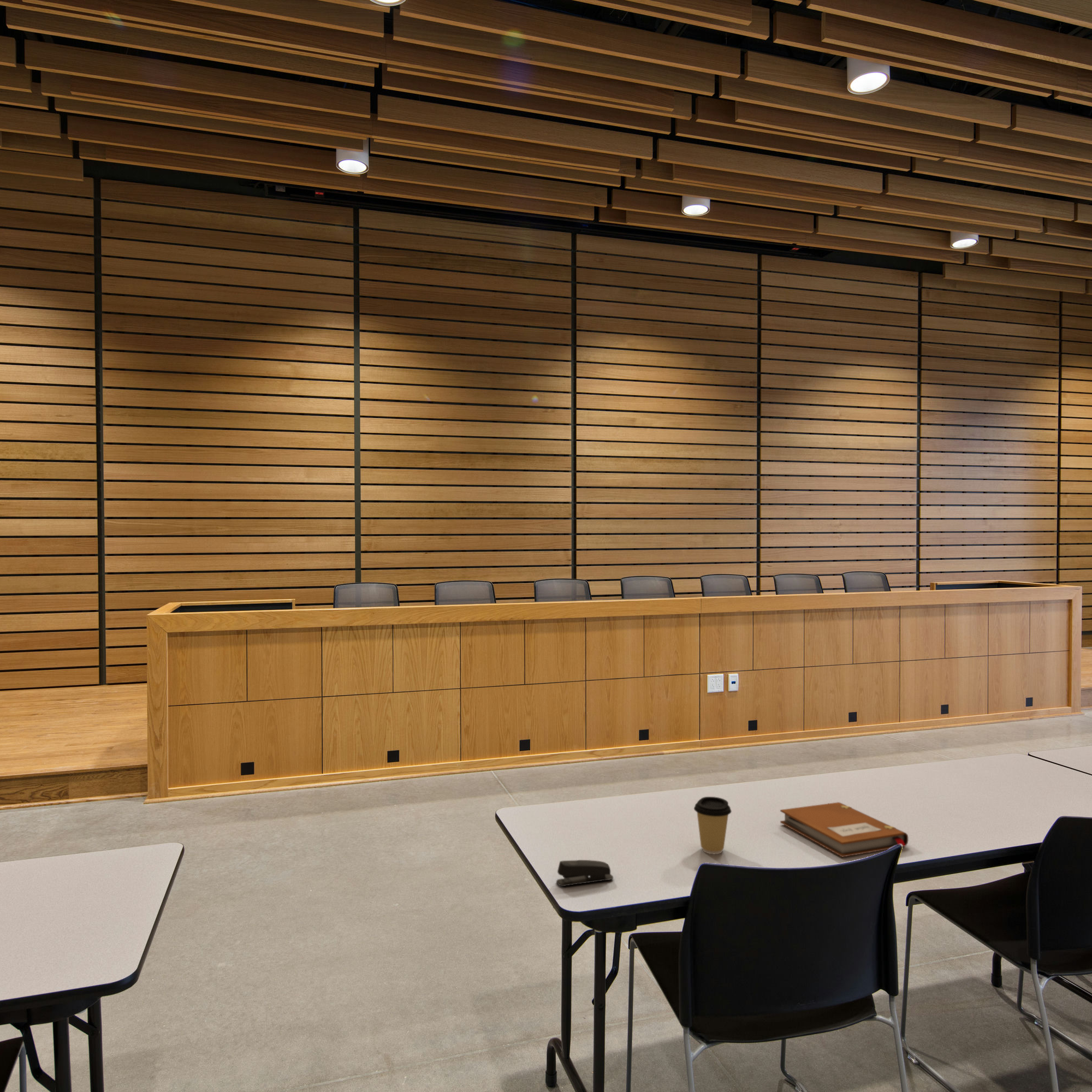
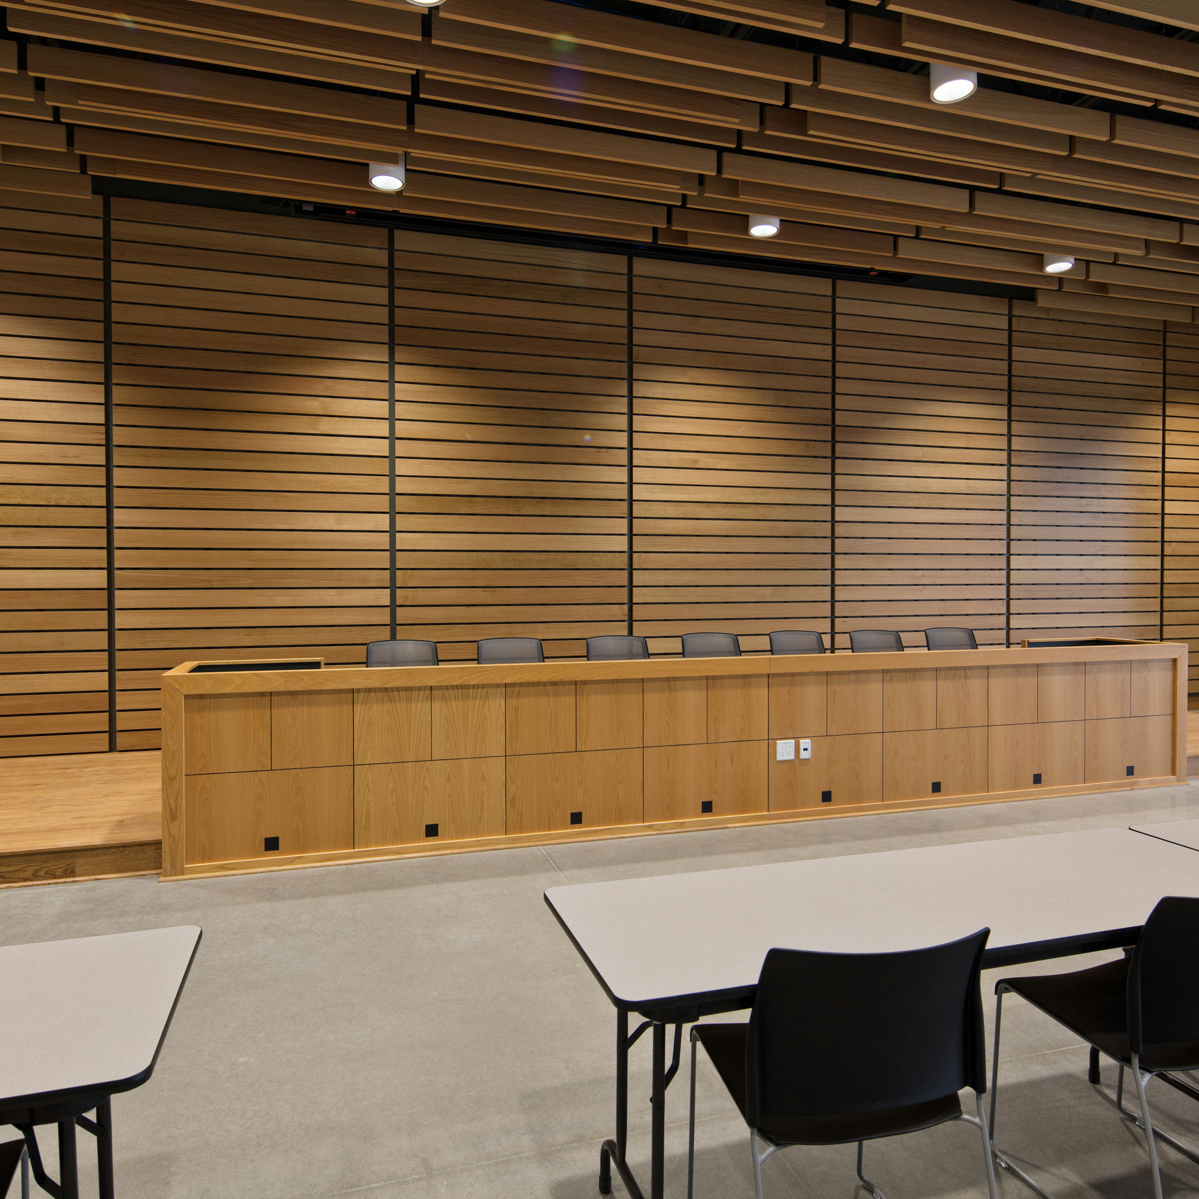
- coffee cup [693,796,732,855]
- notebook [780,802,909,858]
- stapler [556,859,614,887]
